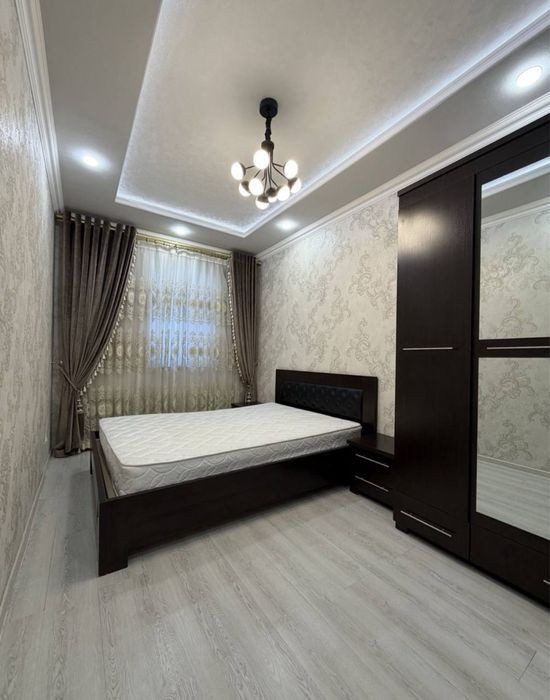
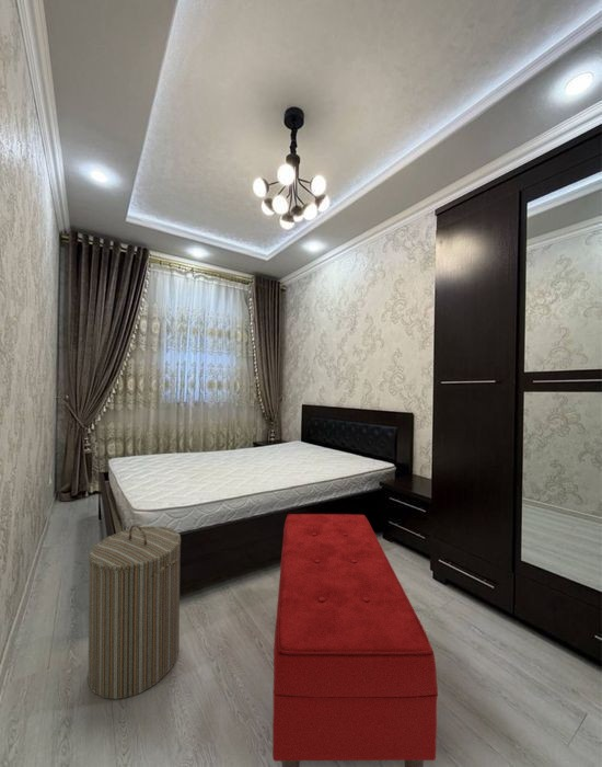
+ laundry hamper [88,524,182,700]
+ bench [271,513,439,767]
